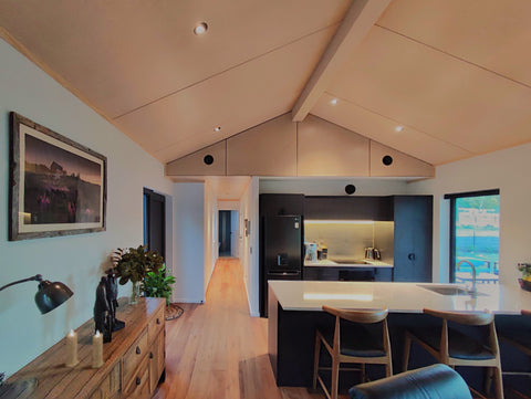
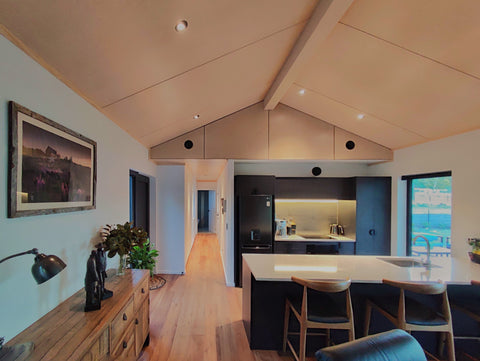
- candle [64,328,105,369]
